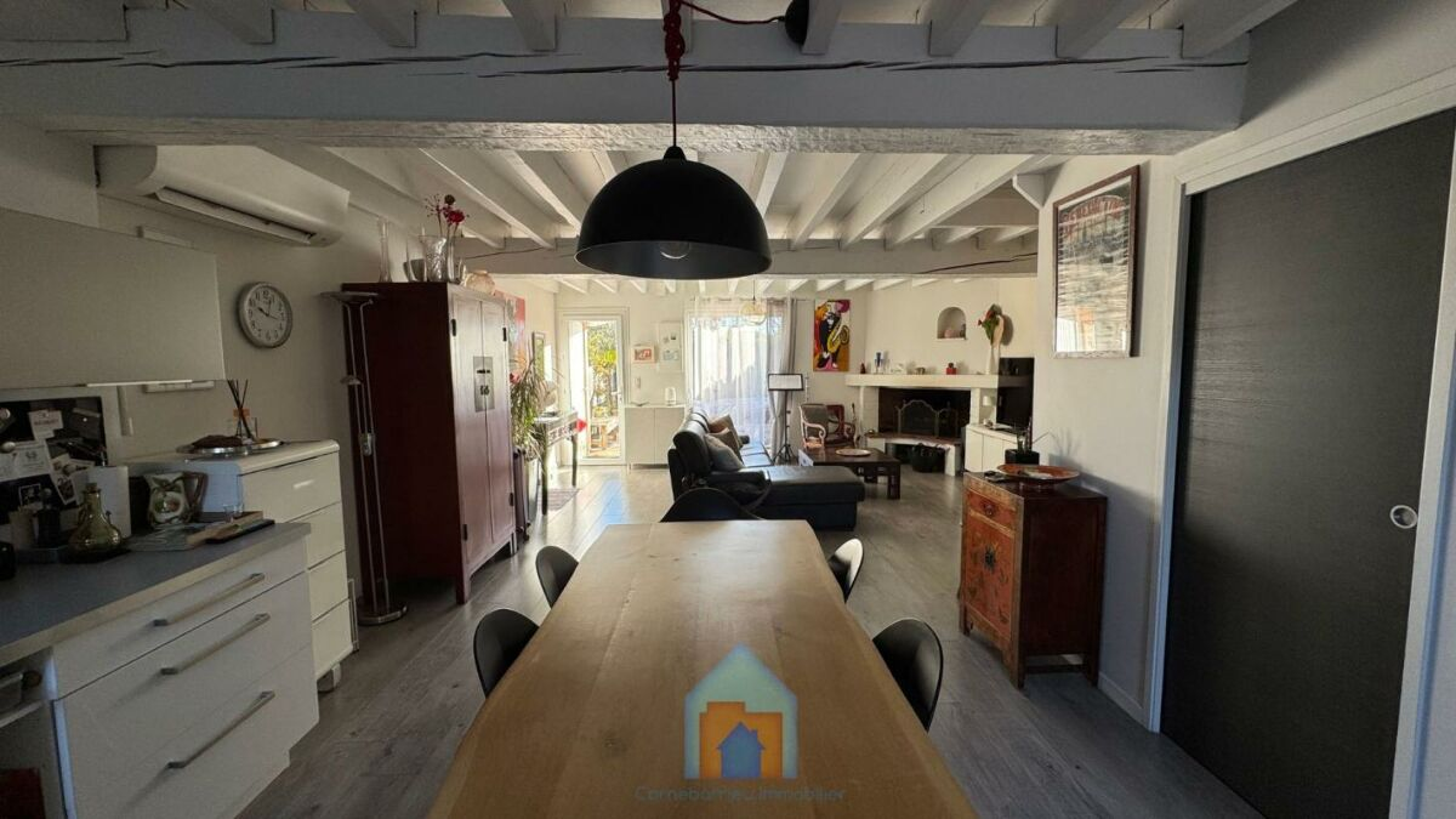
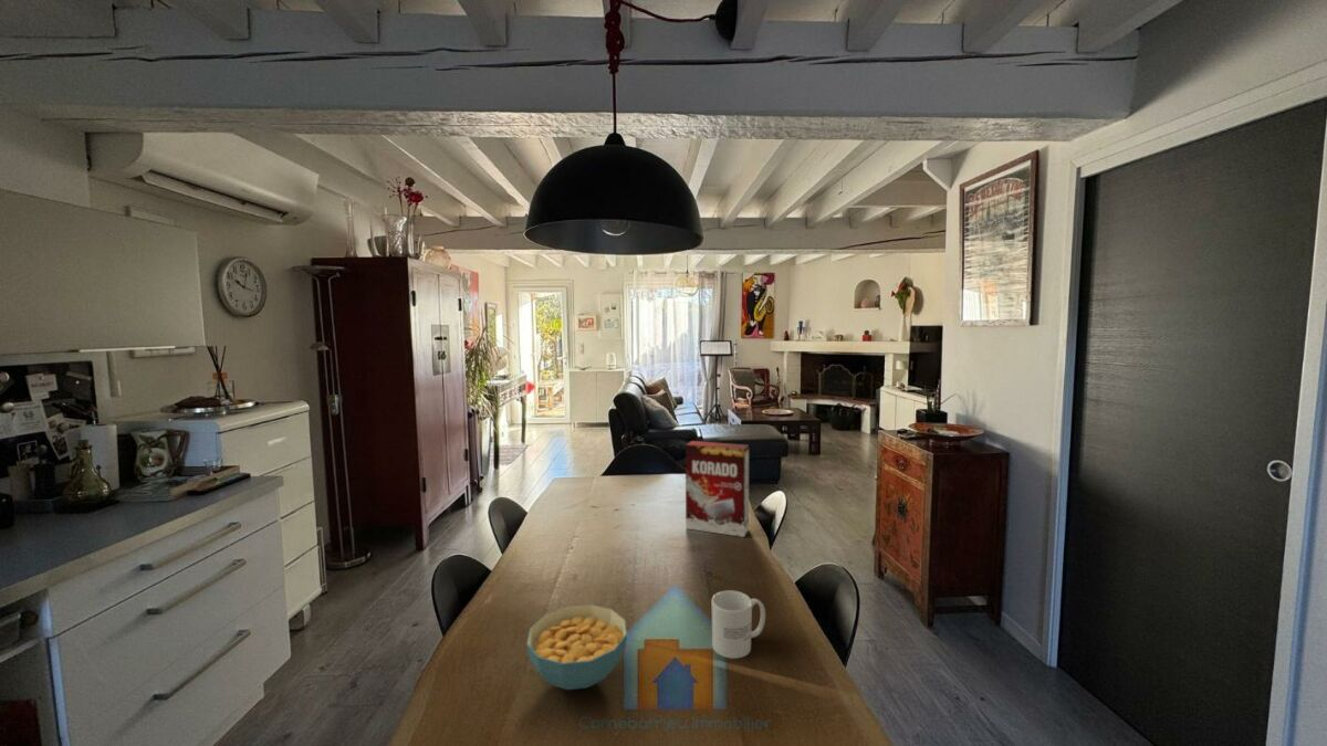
+ mug [710,589,766,660]
+ cereal box [685,440,750,538]
+ cereal bowl [525,603,628,691]
